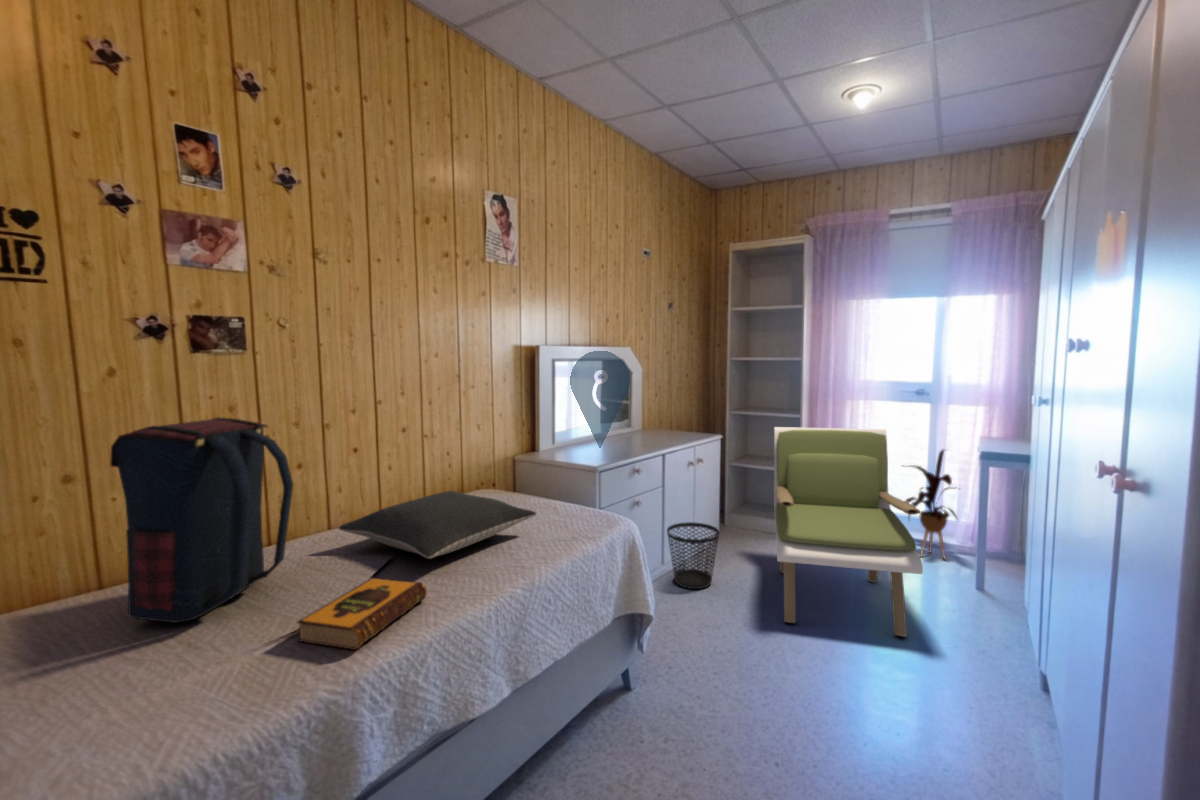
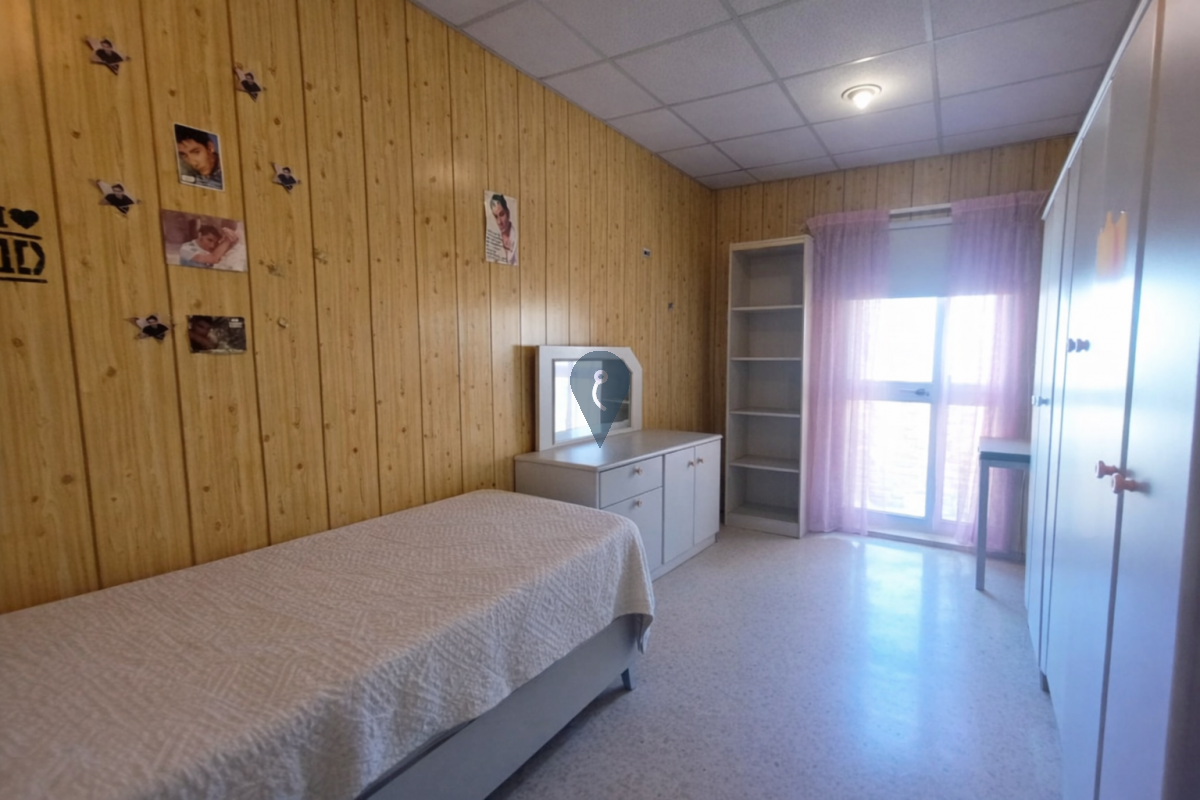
- wastebasket [666,521,720,590]
- house plant [896,448,960,561]
- satchel [109,416,294,624]
- hardback book [296,577,428,651]
- pillow [338,490,538,560]
- armchair [773,426,924,638]
